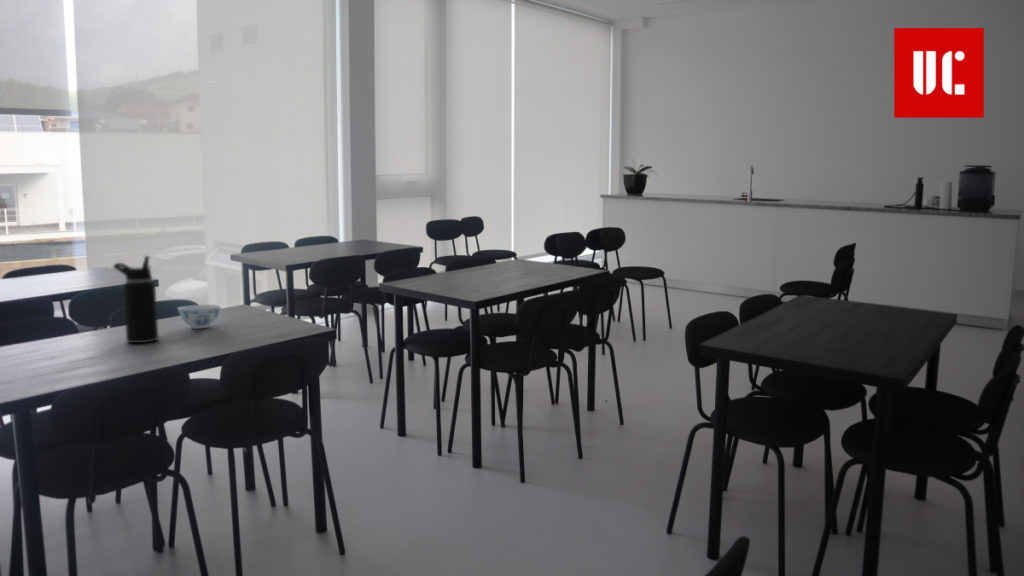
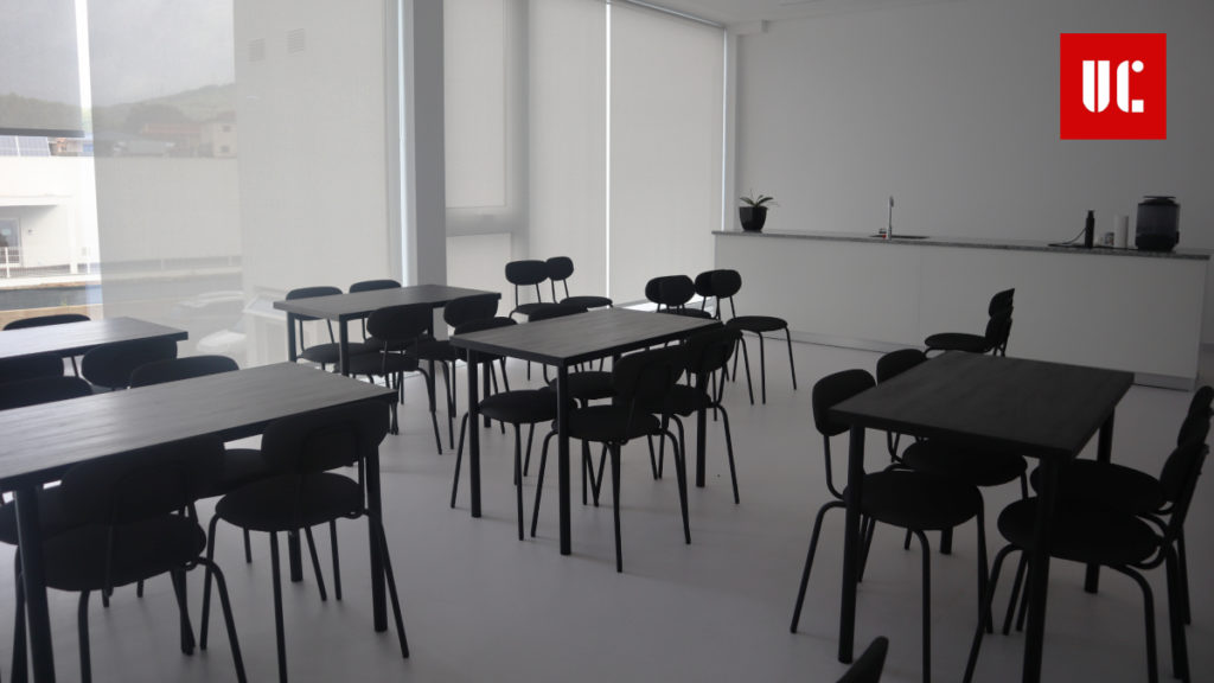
- chinaware [177,304,222,329]
- water bottle [112,255,159,344]
